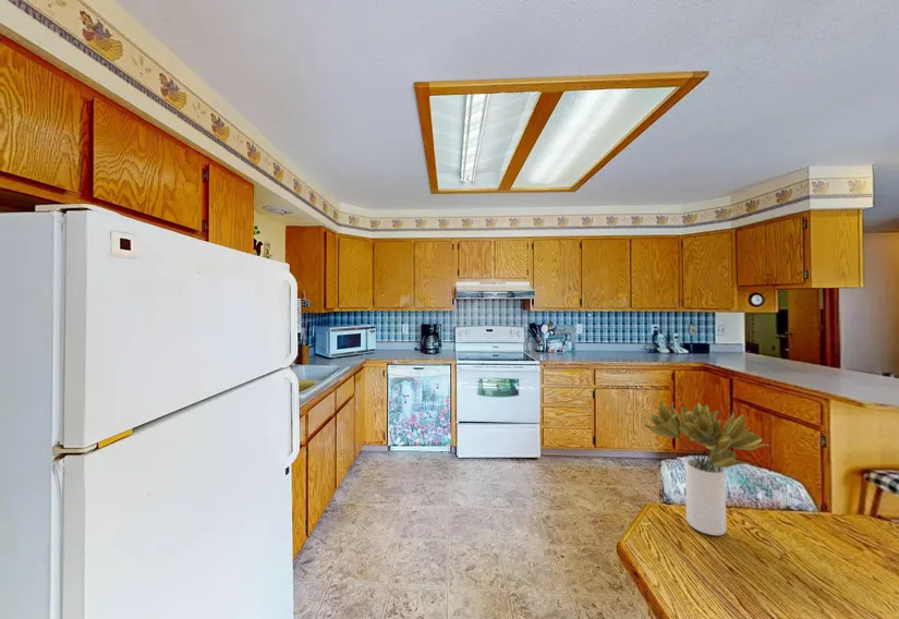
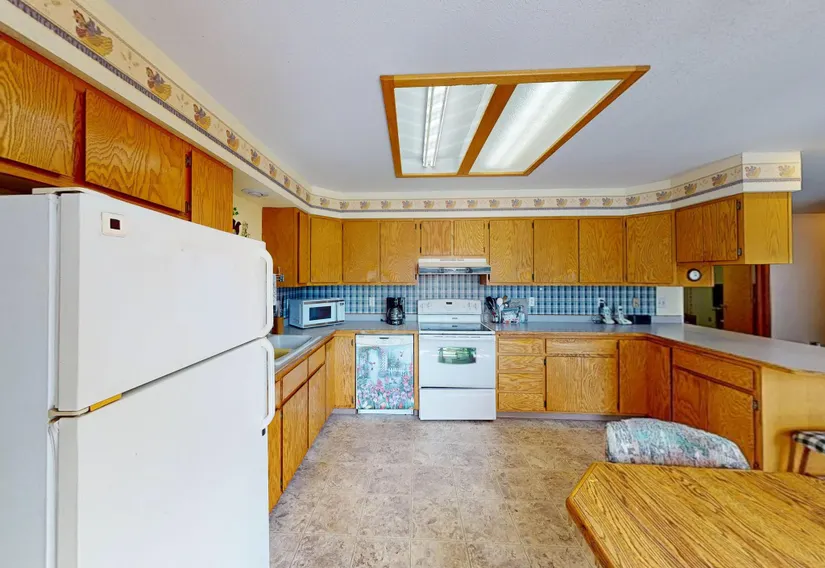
- flower bouquet [640,401,772,536]
